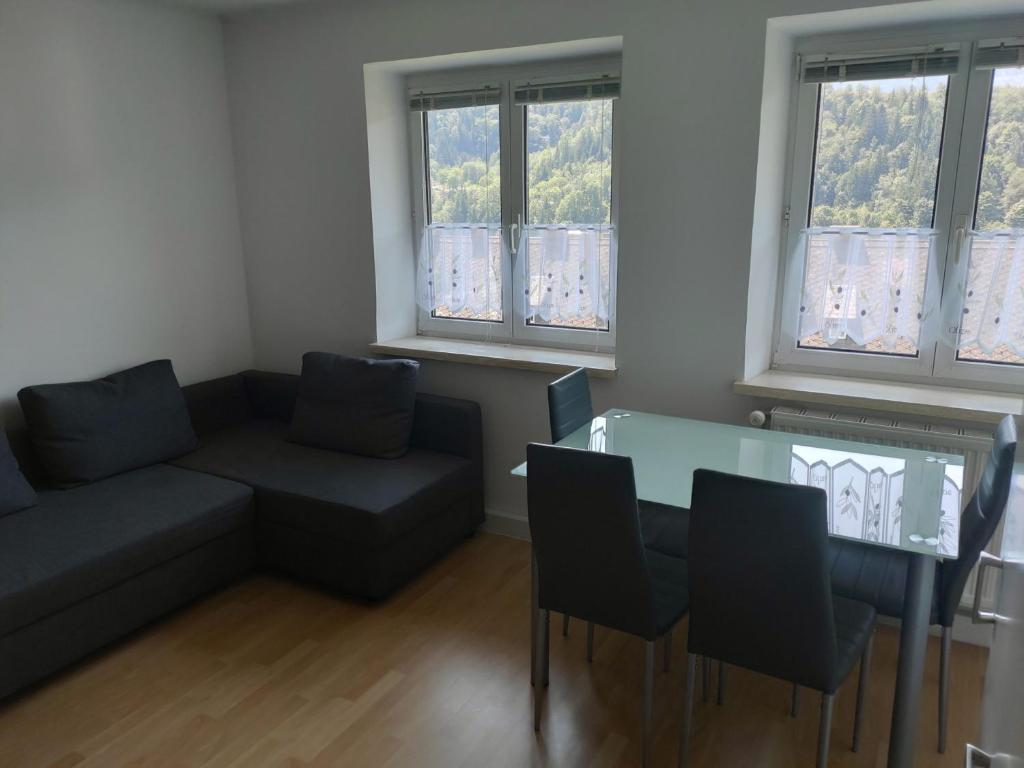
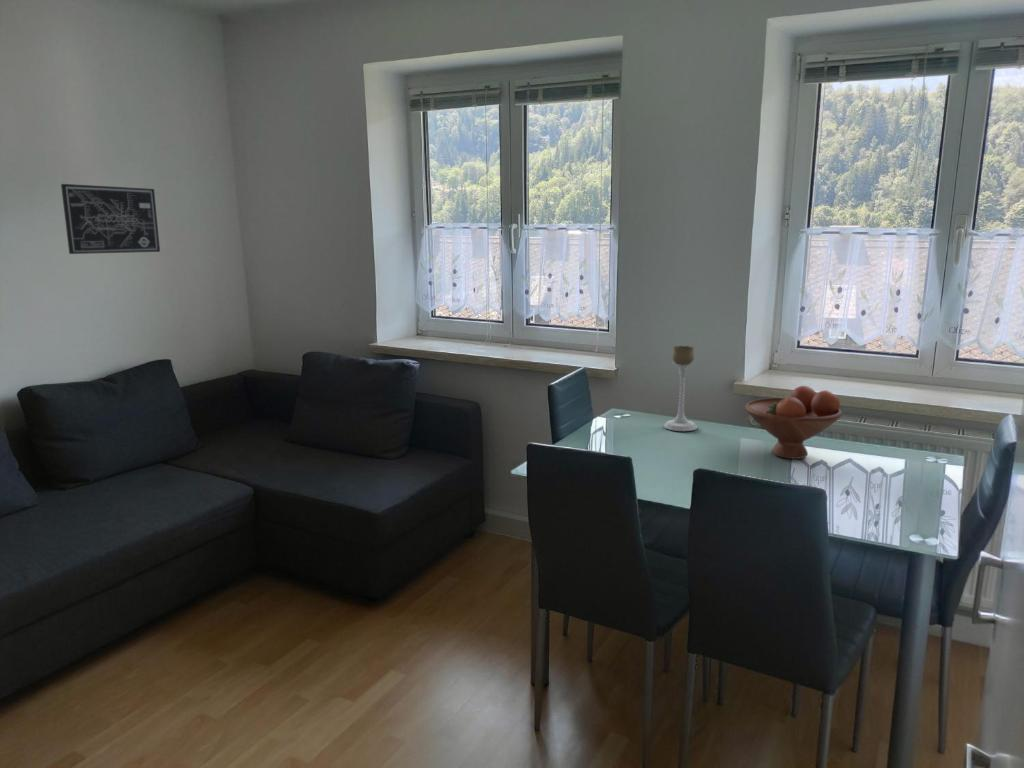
+ wall art [60,183,161,255]
+ candle holder [663,345,698,432]
+ fruit bowl [744,385,843,460]
